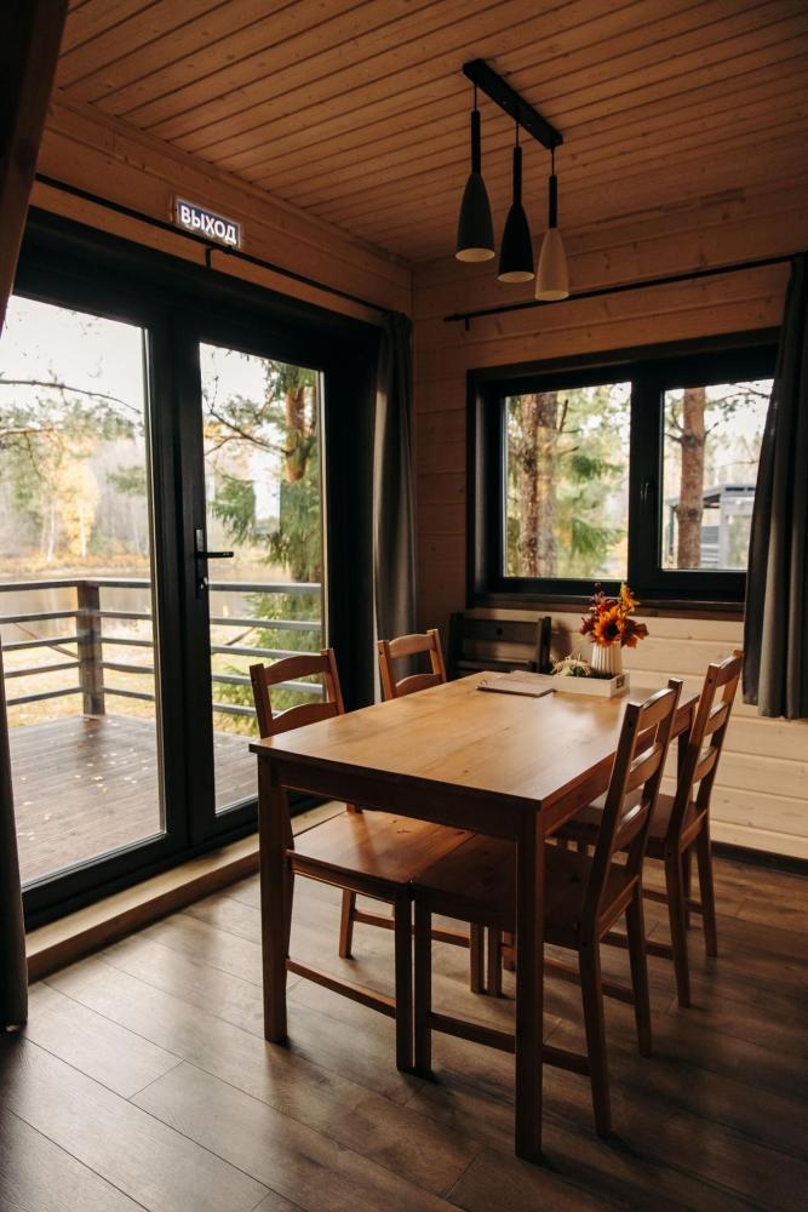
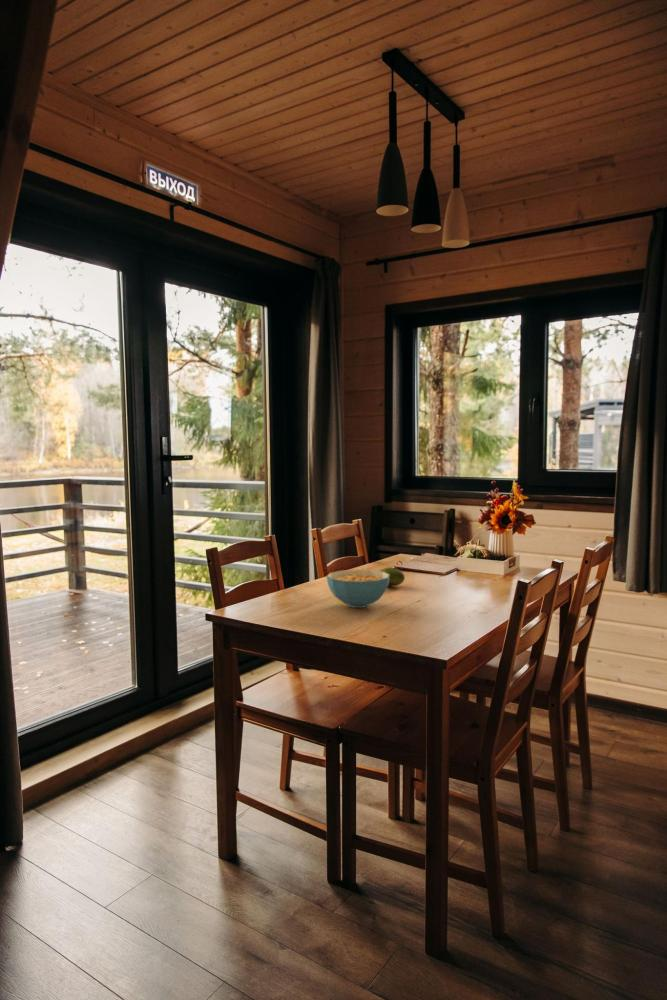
+ cereal bowl [326,569,390,609]
+ fruit [379,567,406,588]
